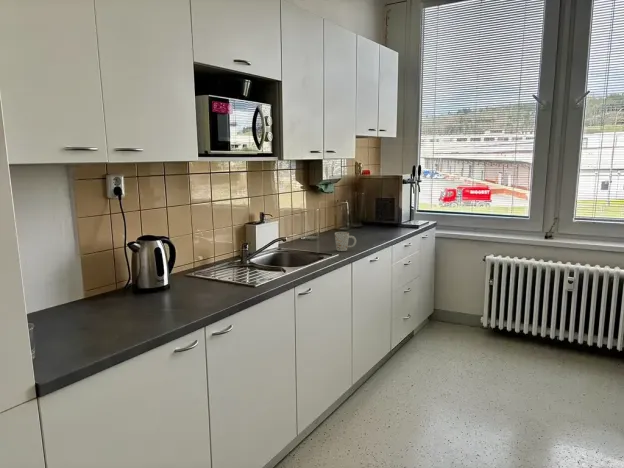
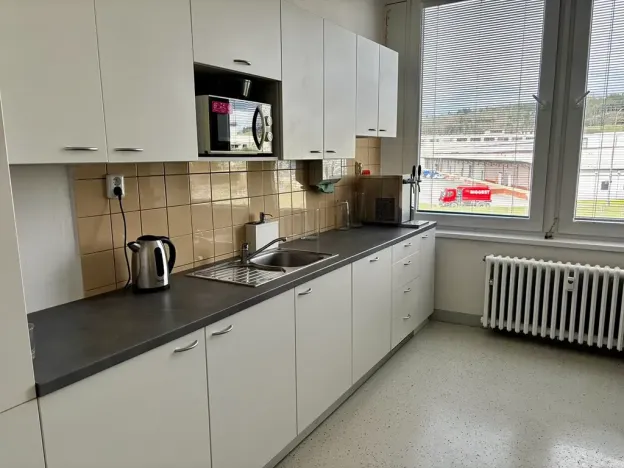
- mug [334,231,357,252]
